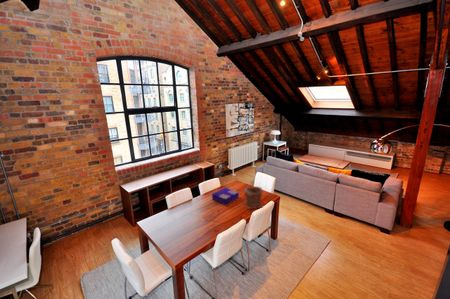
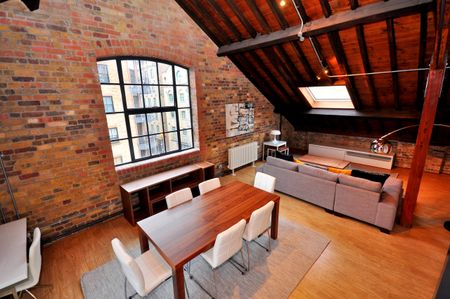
- board game [211,187,239,206]
- plant pot [243,185,264,210]
